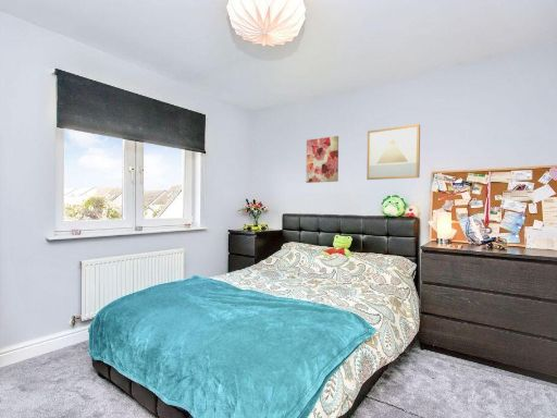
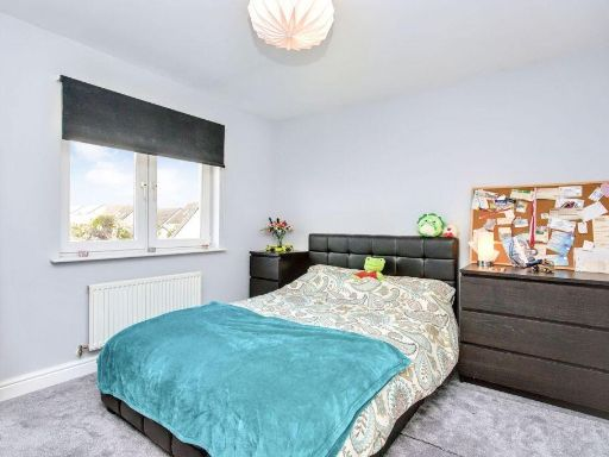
- wall art [366,123,421,181]
- wall art [305,135,339,184]
